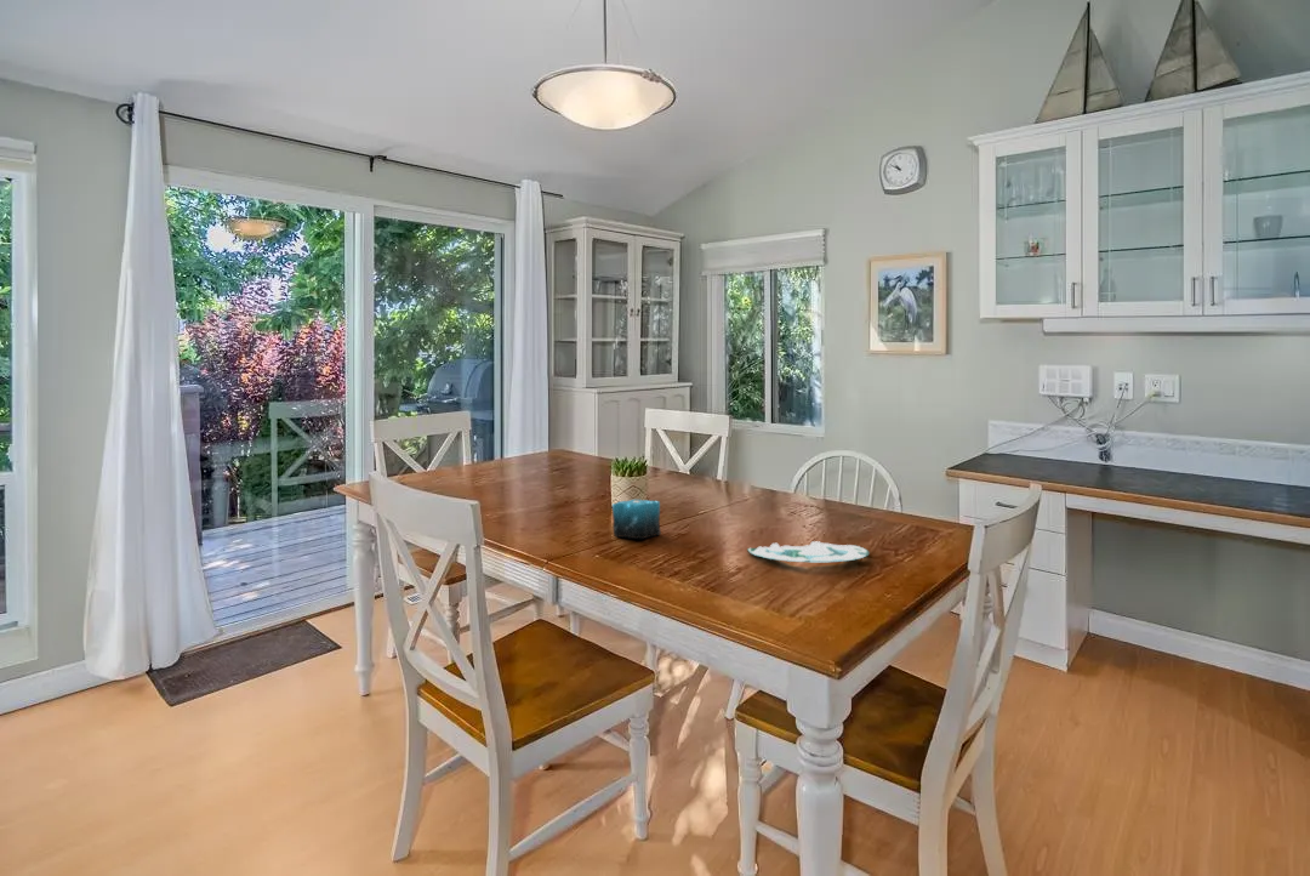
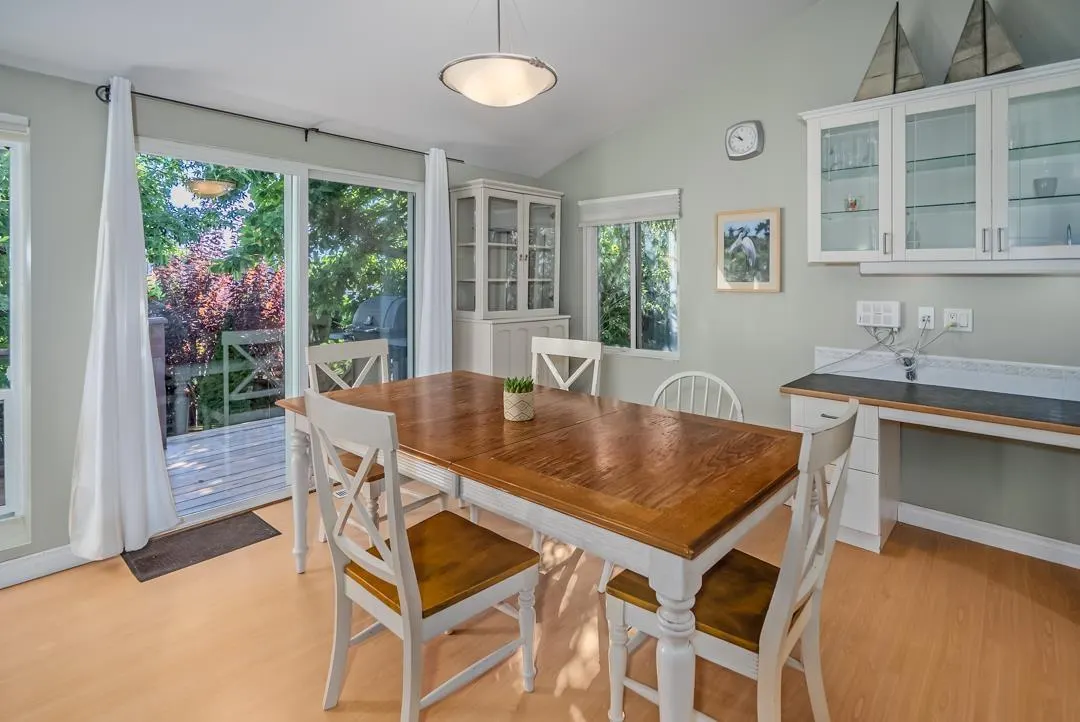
- plate [746,540,871,563]
- candle [611,499,662,540]
